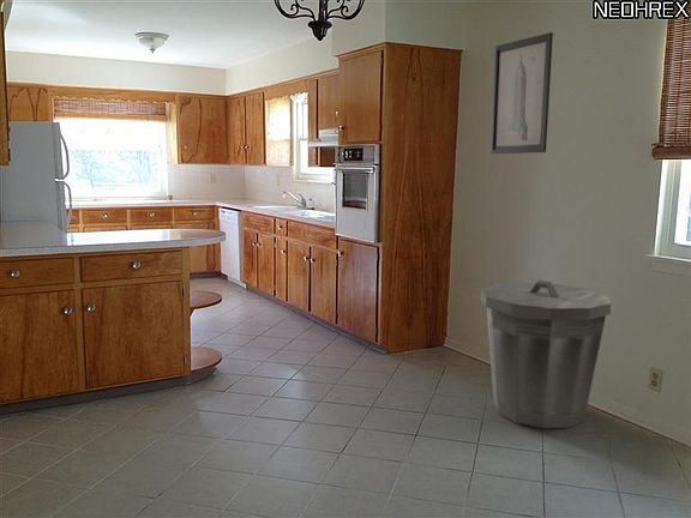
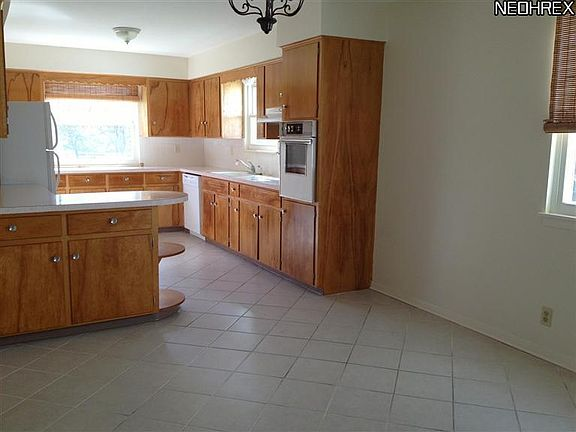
- trash can [479,279,612,429]
- wall art [489,31,554,155]
